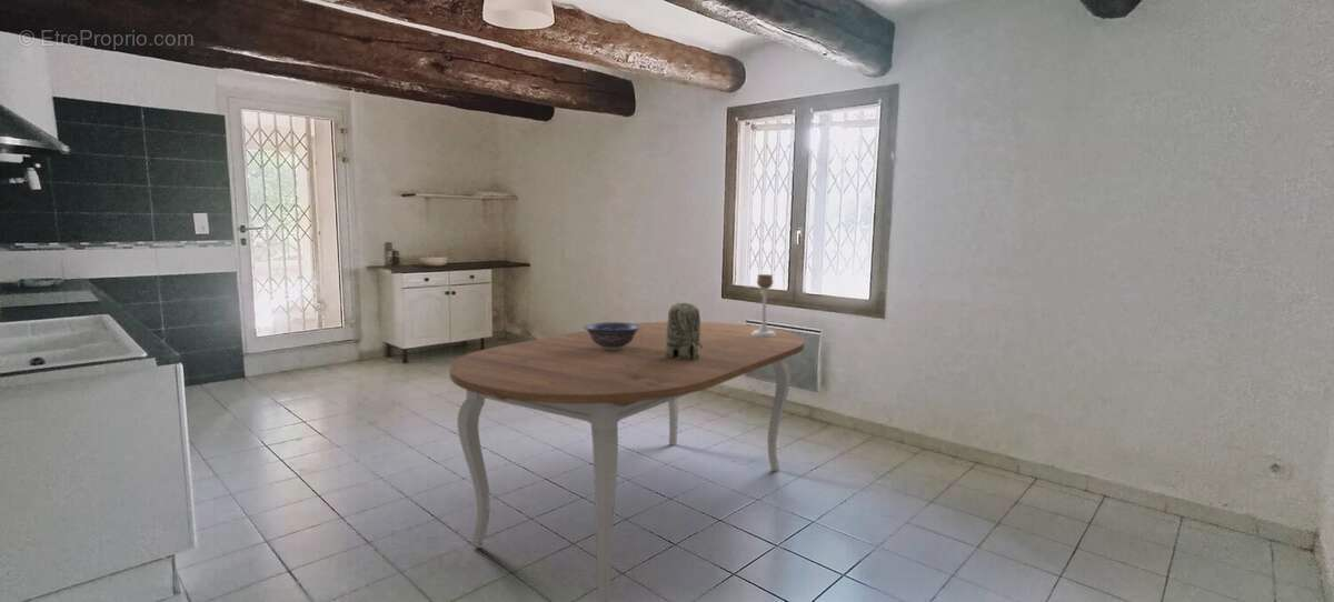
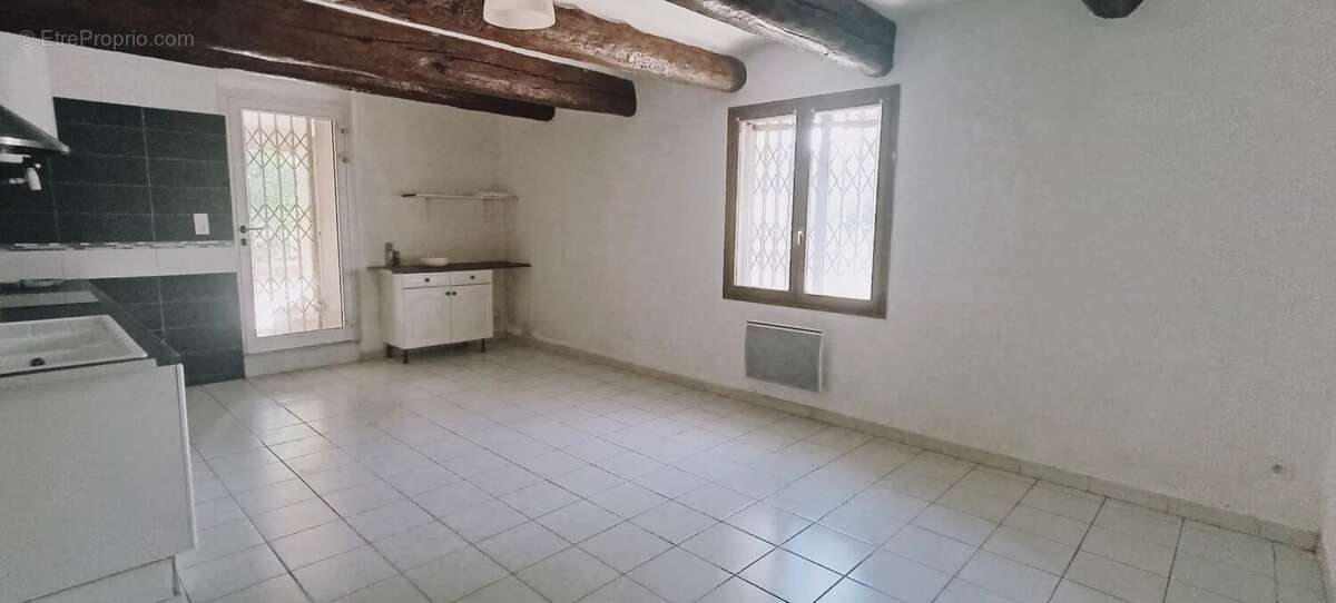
- toy elephant [666,302,703,360]
- candle holder [751,273,776,337]
- decorative bowl [583,321,641,350]
- dining table [449,321,805,602]
